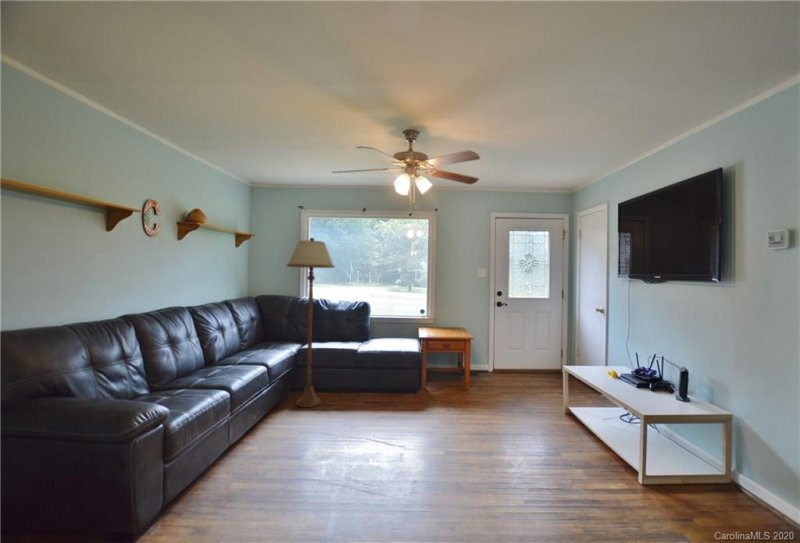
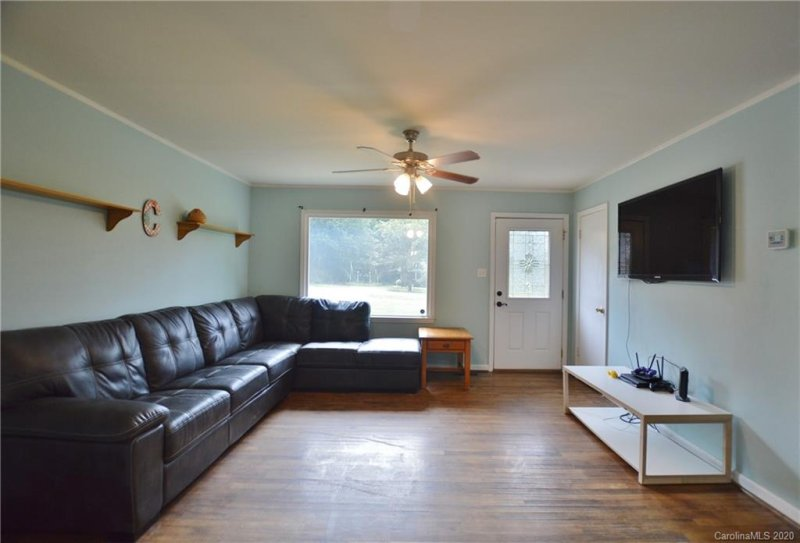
- floor lamp [286,237,336,408]
